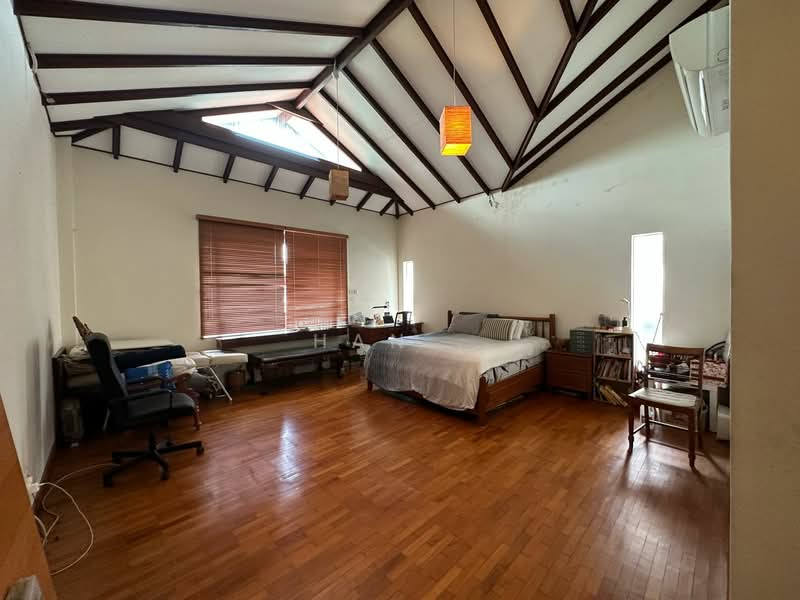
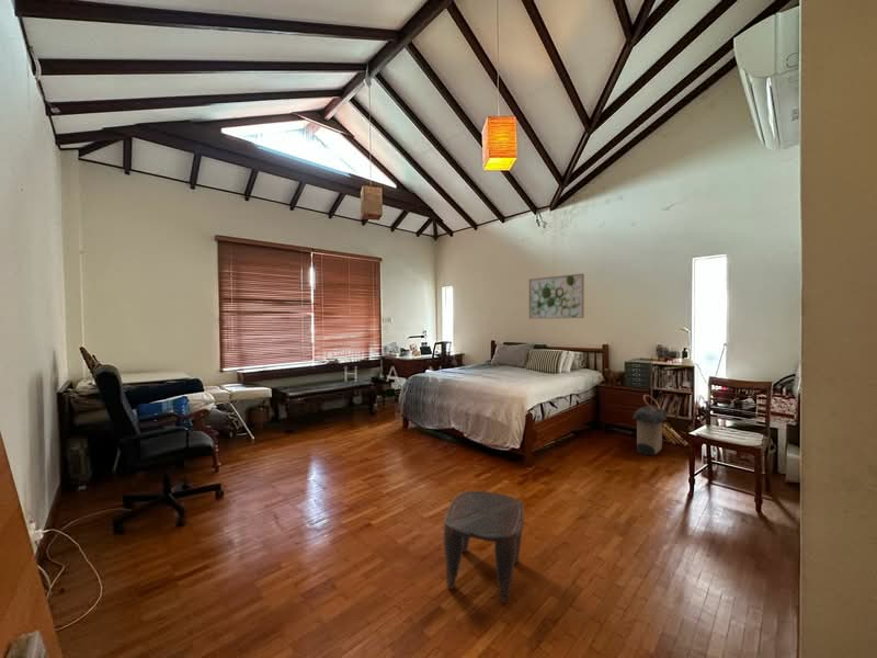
+ wall art [528,272,585,320]
+ stool [443,490,525,604]
+ laundry hamper [631,394,668,456]
